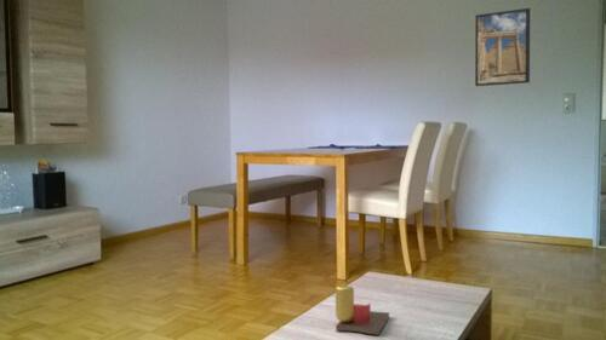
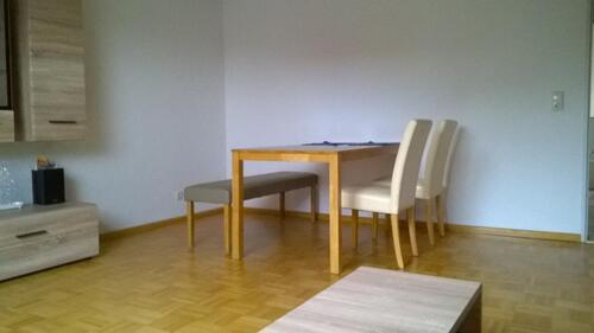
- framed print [474,7,531,87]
- candle [335,283,390,336]
